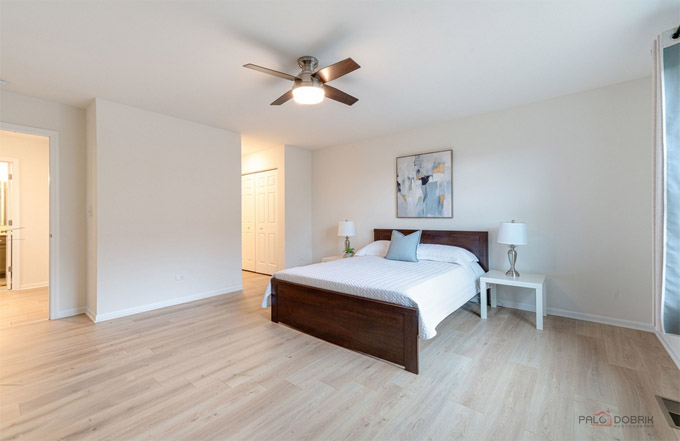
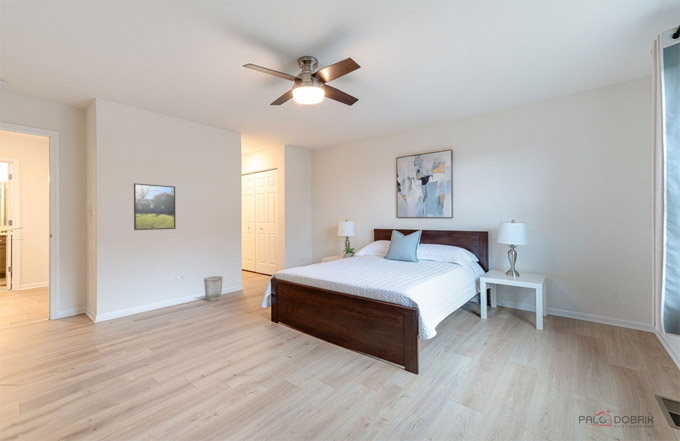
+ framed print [133,182,177,231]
+ wastebasket [203,275,224,302]
